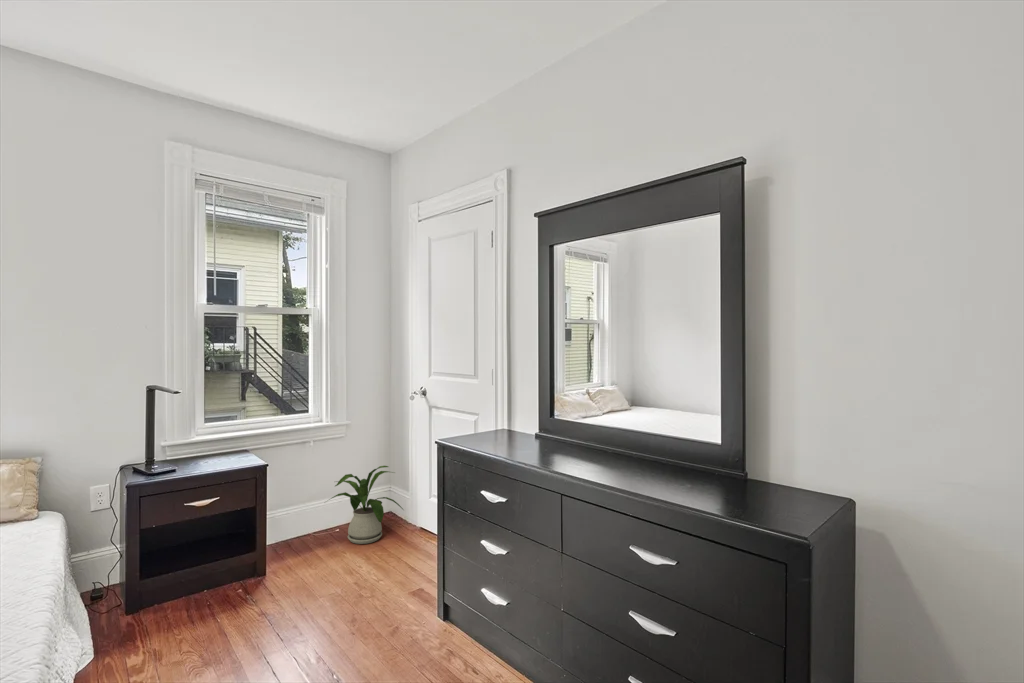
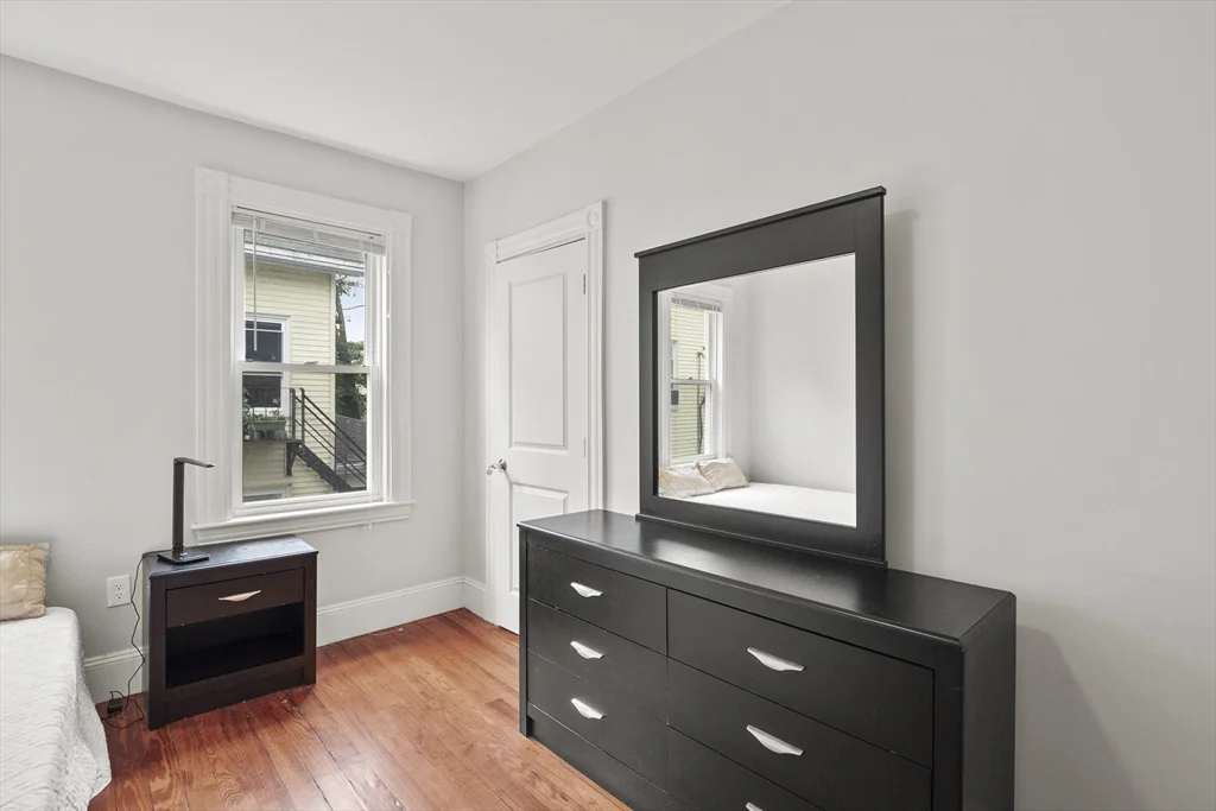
- house plant [324,465,404,545]
